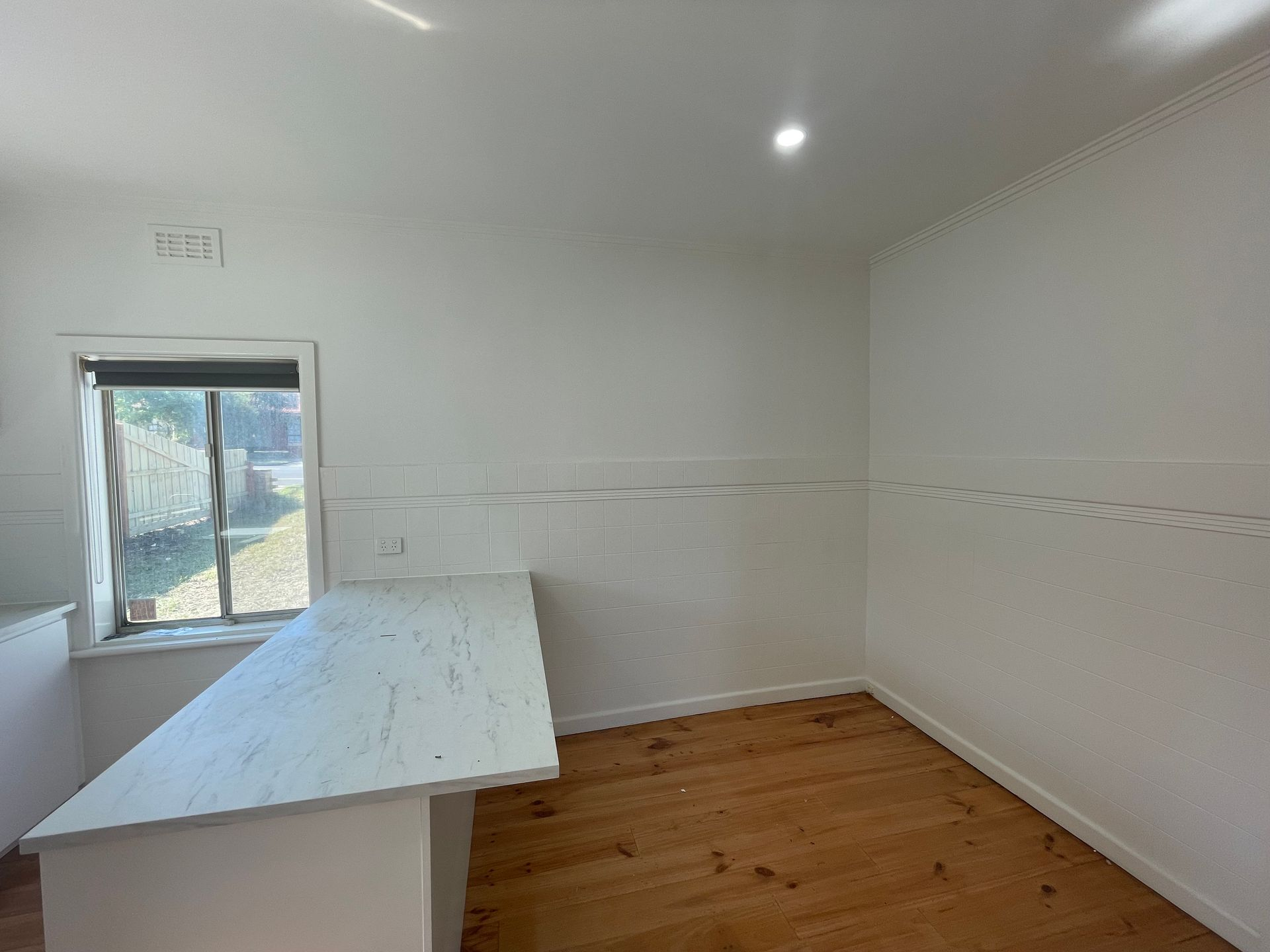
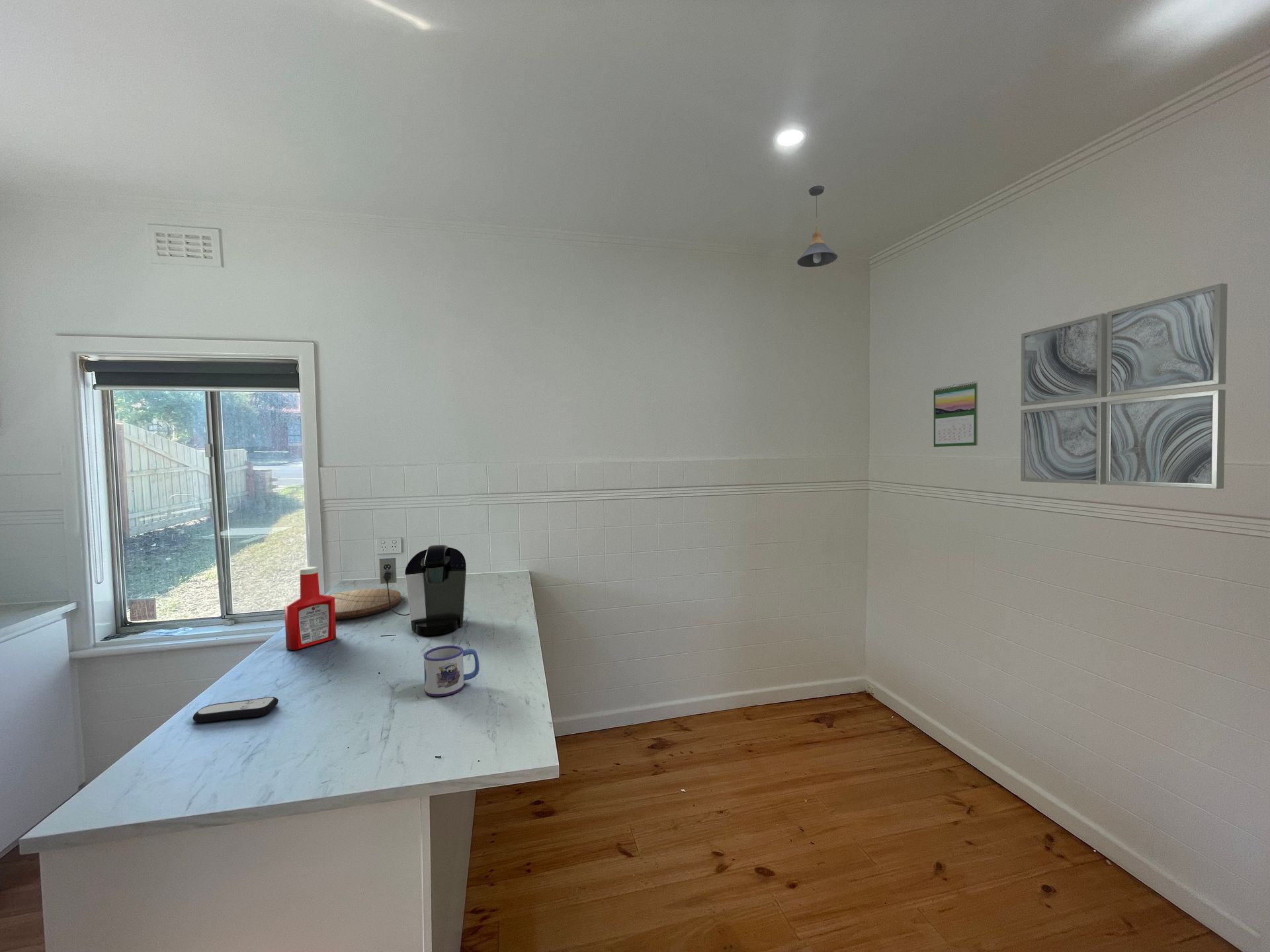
+ coffee maker [378,544,467,635]
+ cutting board [325,588,402,620]
+ soap bottle [284,566,337,651]
+ remote control [192,696,279,723]
+ wall art [1020,283,1228,489]
+ calendar [933,381,978,448]
+ pendant light [796,185,838,268]
+ mug [423,645,480,697]
